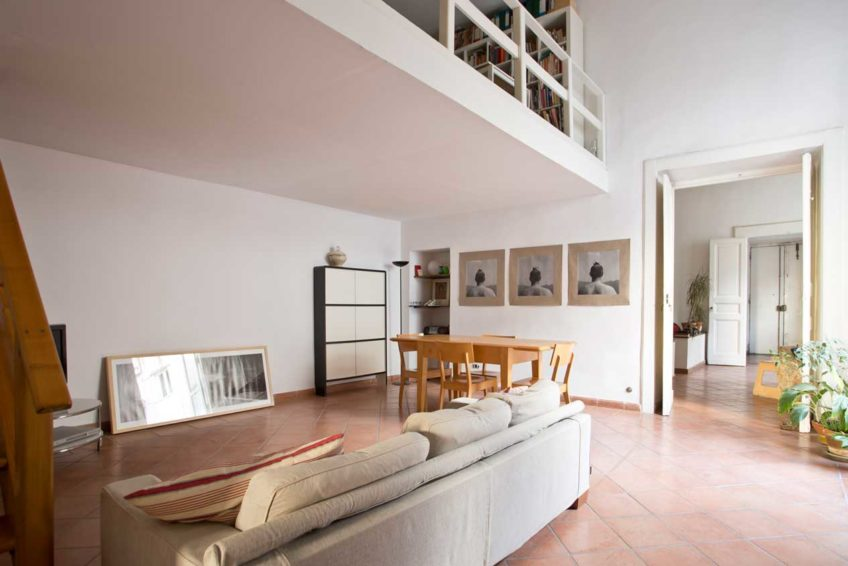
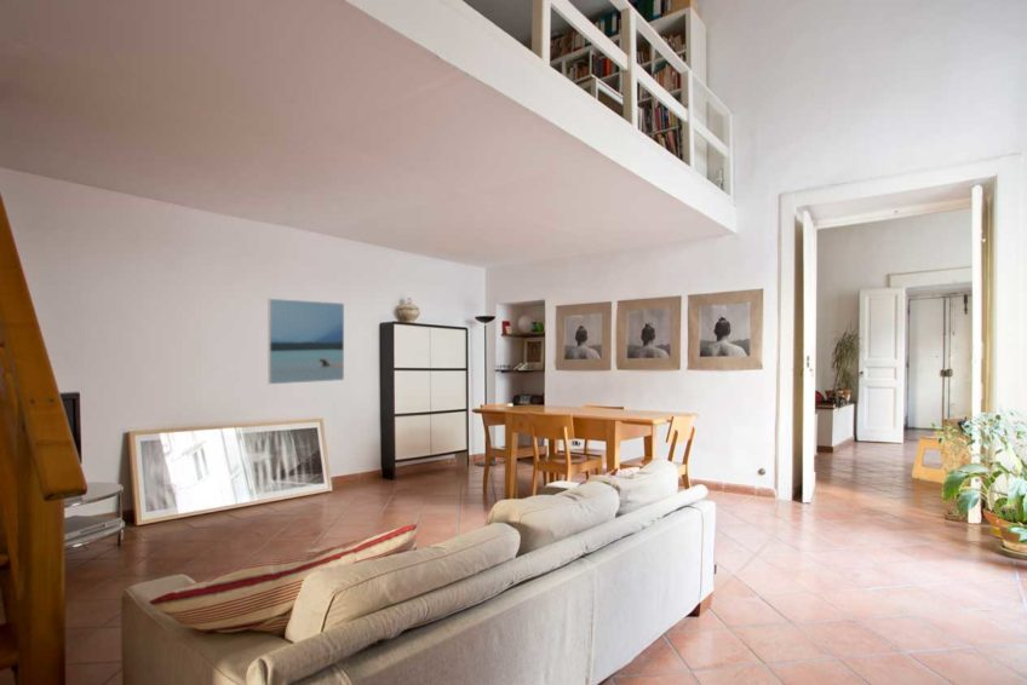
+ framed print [266,298,345,385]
